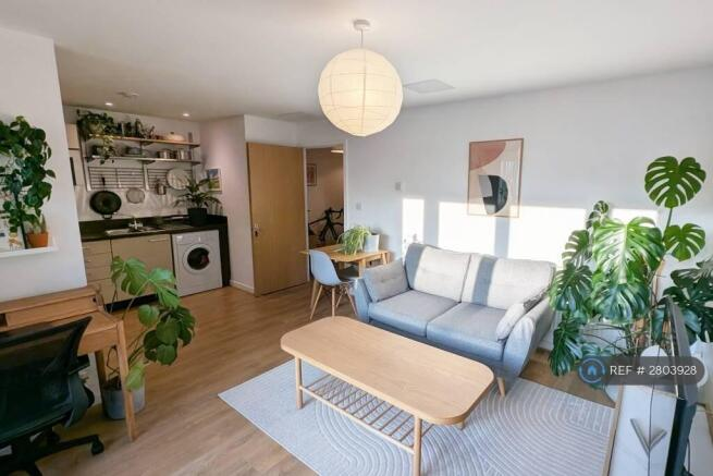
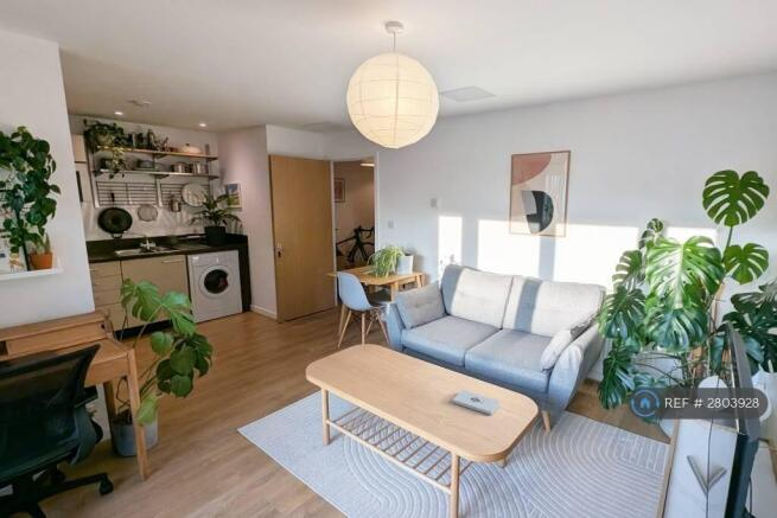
+ notepad [451,389,501,416]
